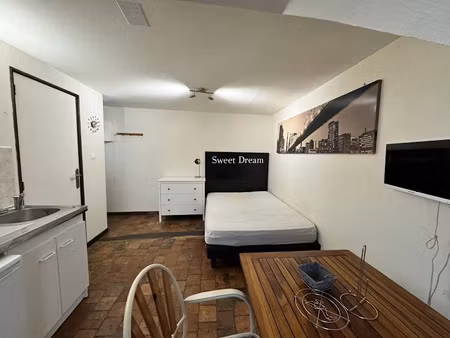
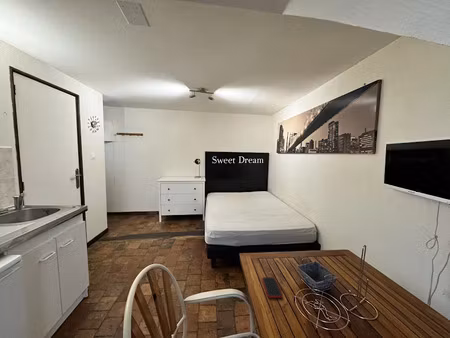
+ smartphone [261,276,283,299]
